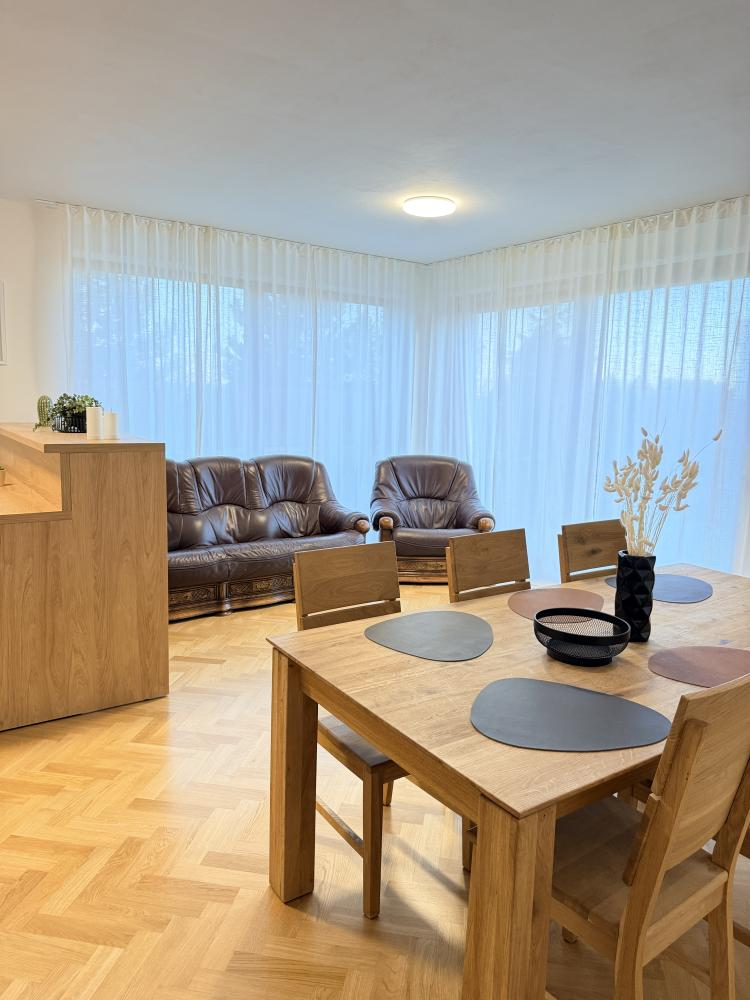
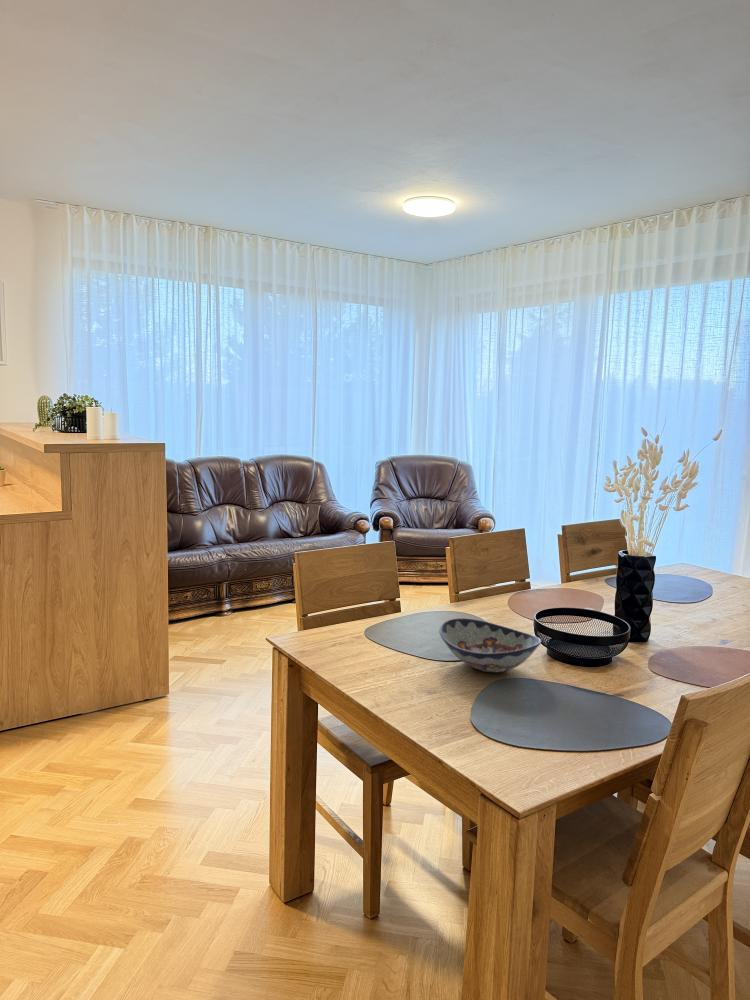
+ decorative bowl [438,617,543,673]
